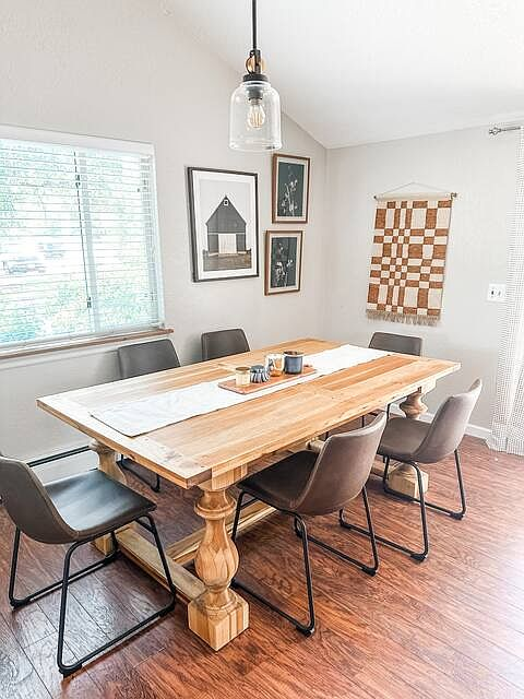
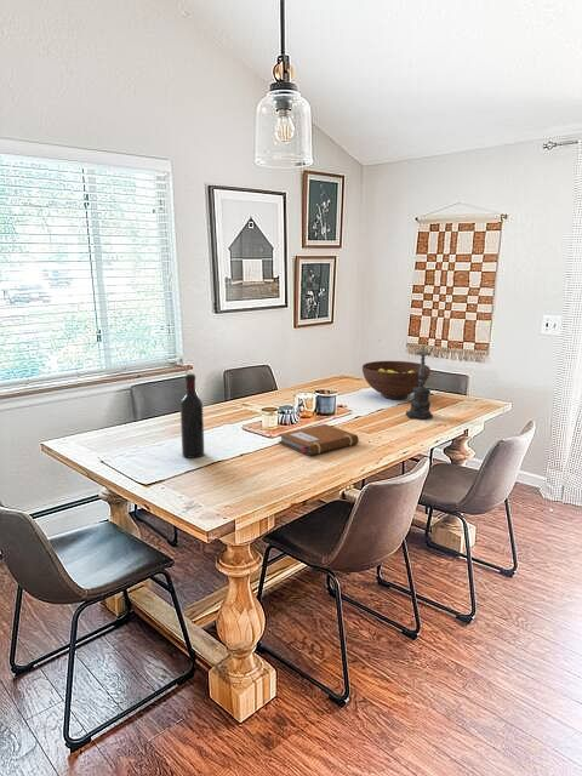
+ notebook [278,423,360,457]
+ fruit bowl [361,360,432,400]
+ wine bottle [179,372,205,460]
+ candle holder [405,341,434,422]
